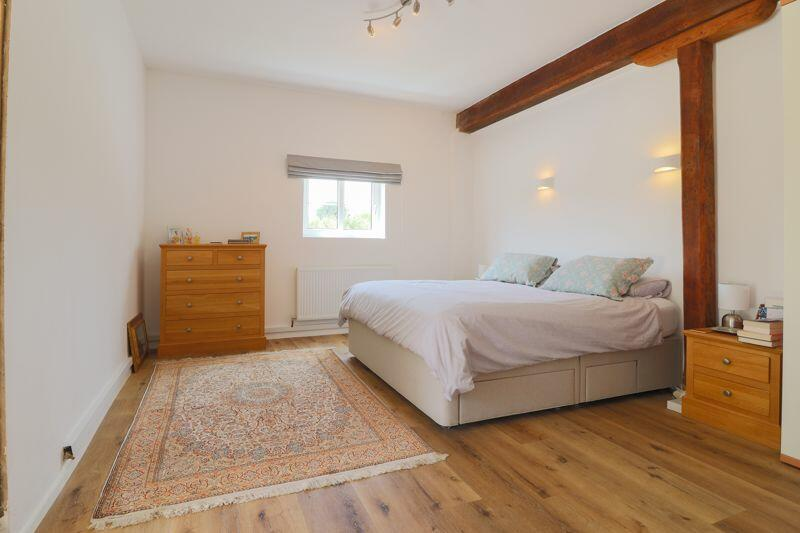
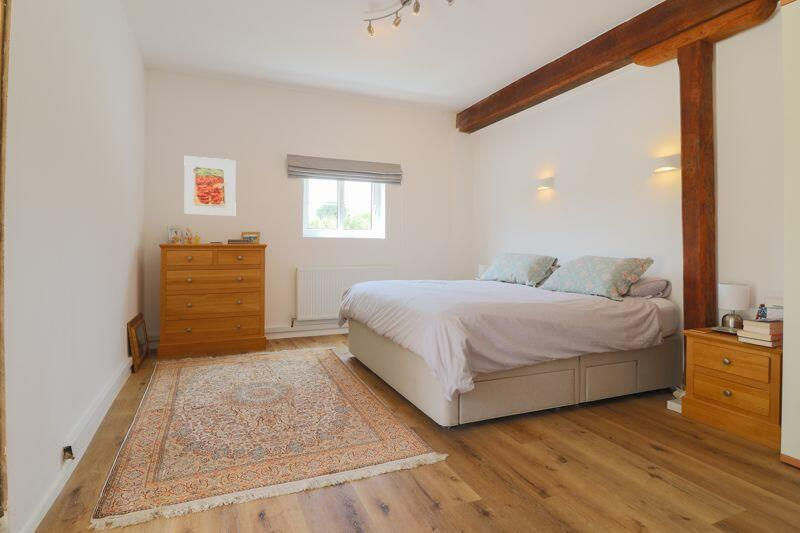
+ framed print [183,155,237,218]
